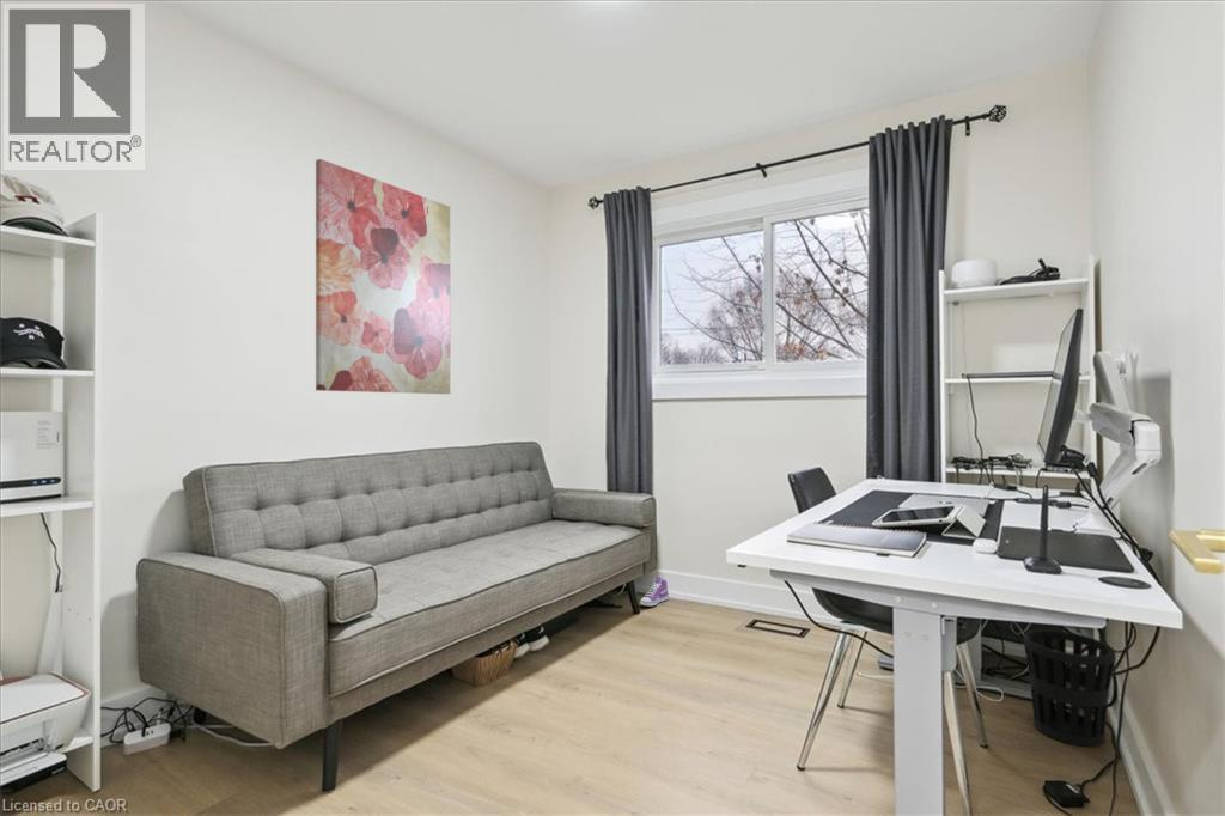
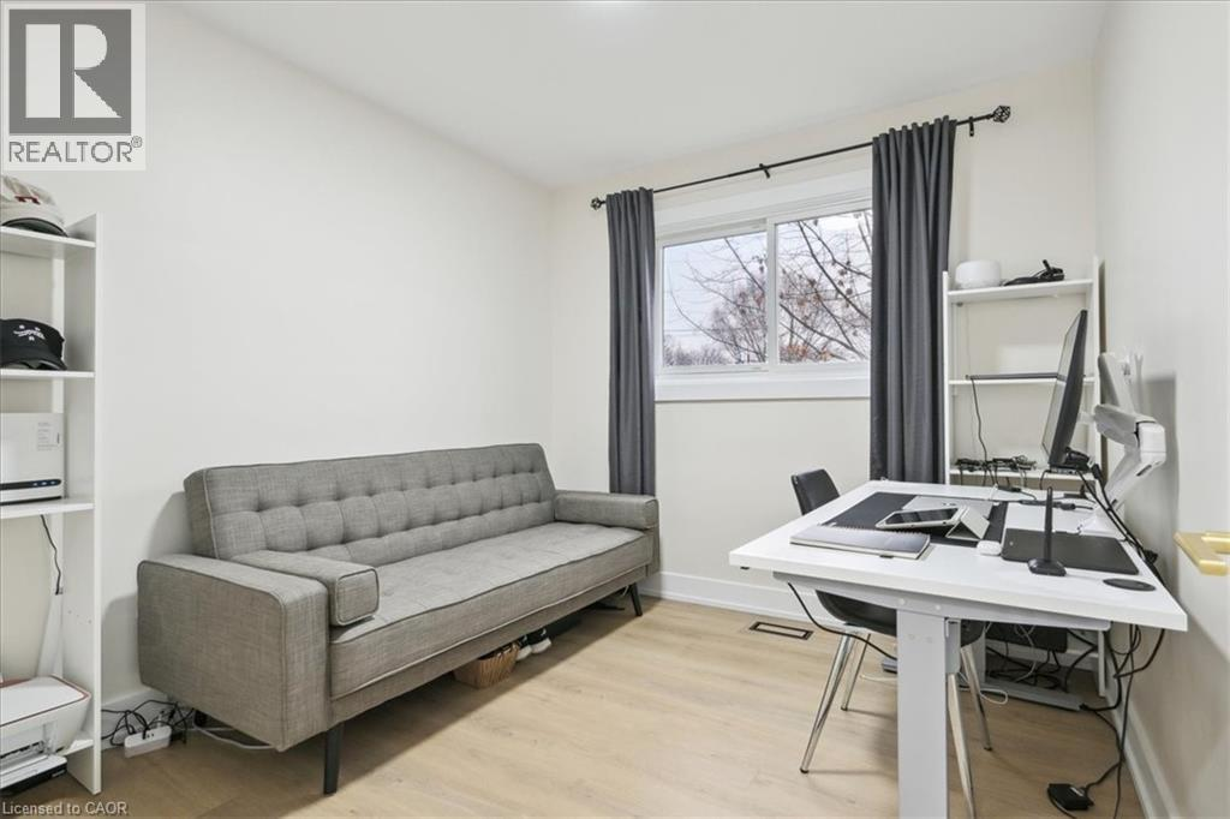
- wastebasket [1023,628,1117,748]
- wall art [315,158,451,395]
- sneaker [639,576,670,607]
